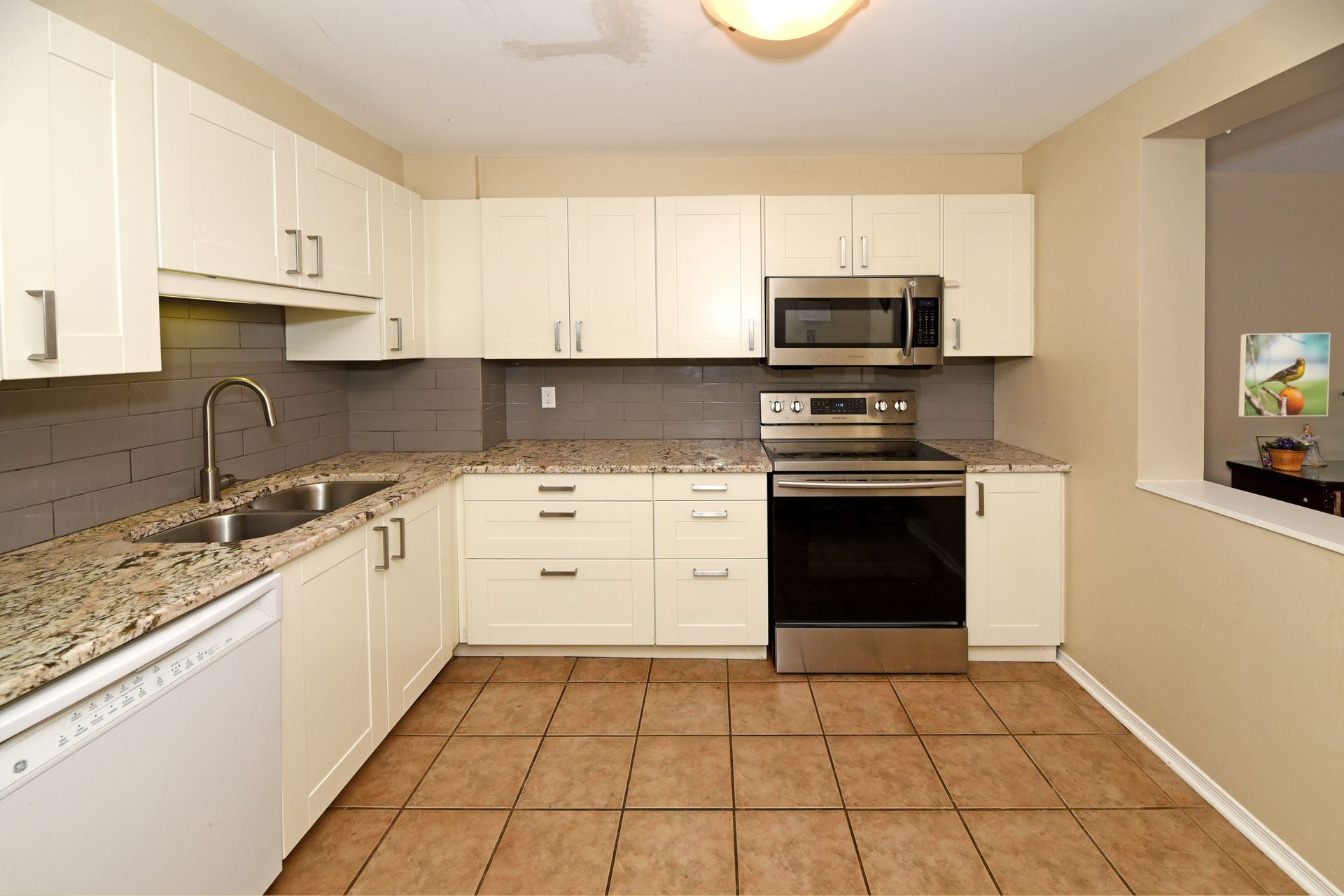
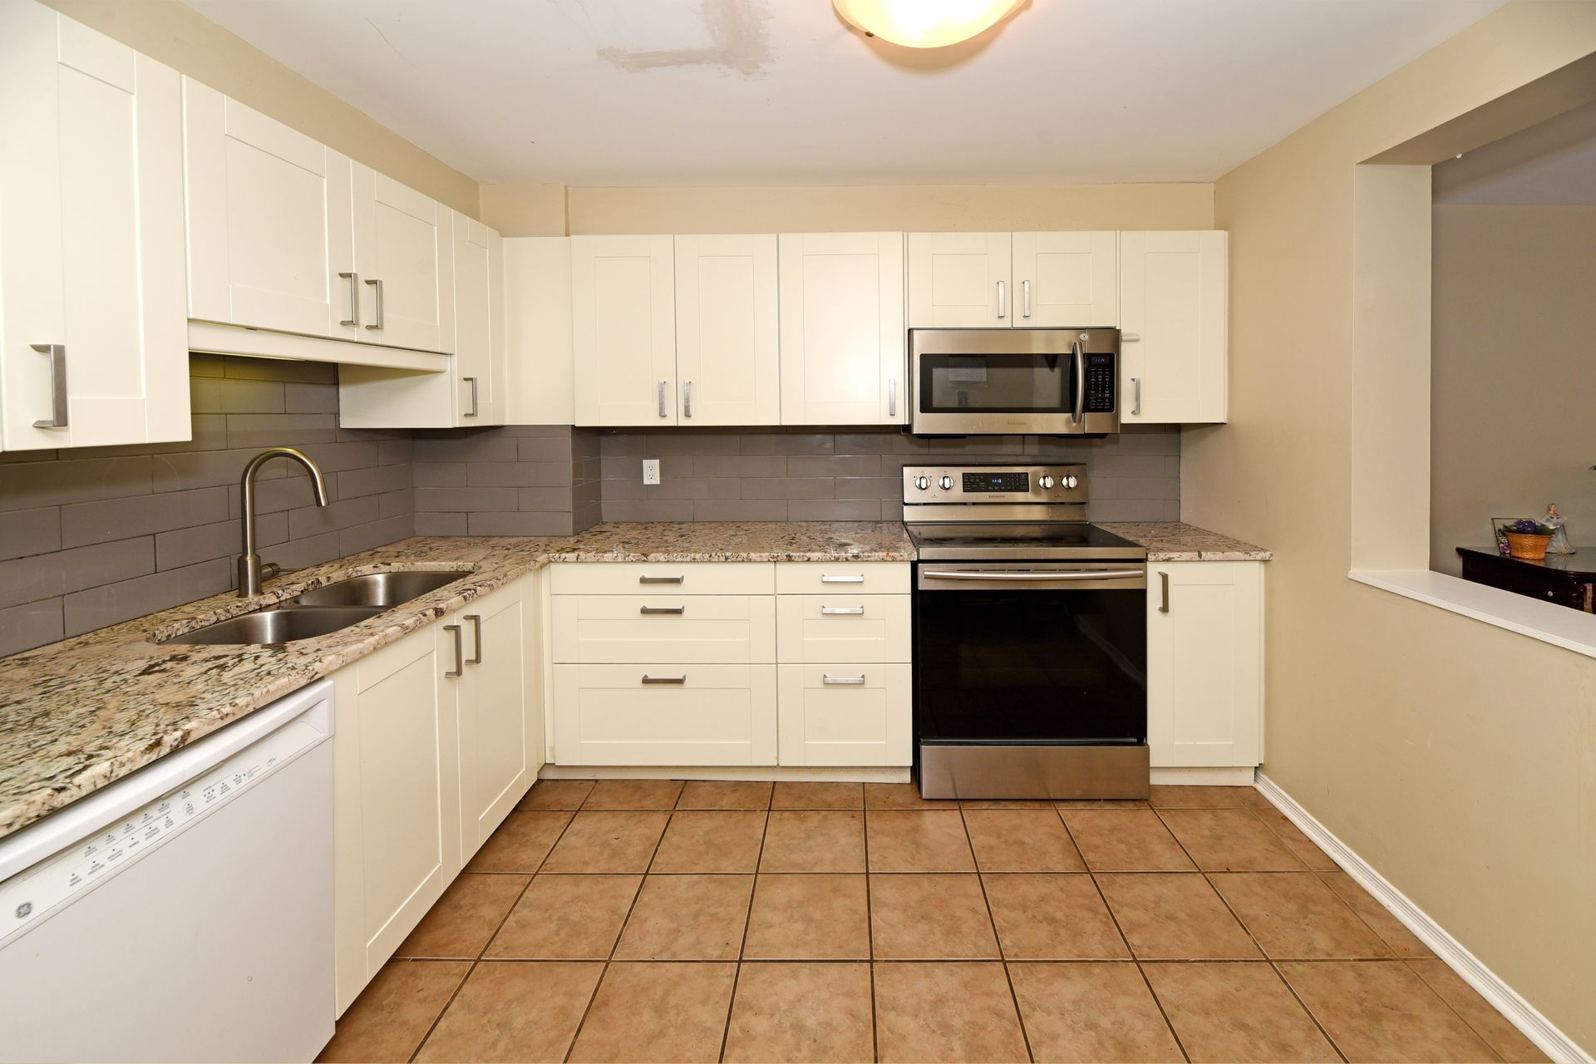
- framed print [1238,332,1331,418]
